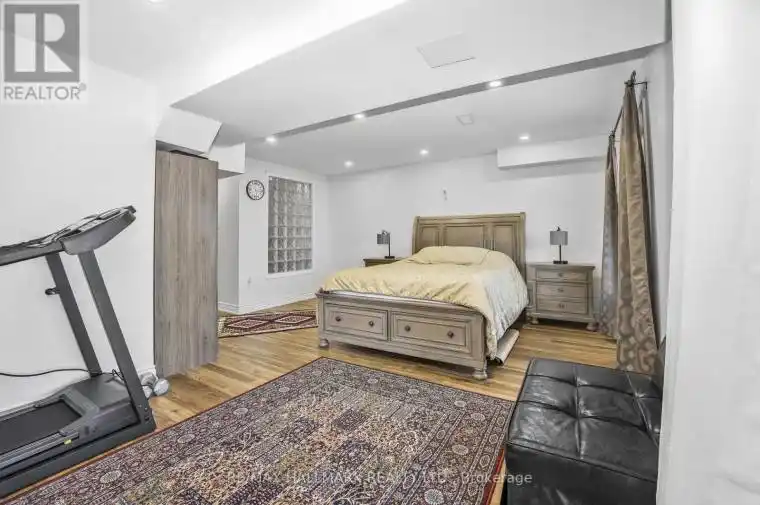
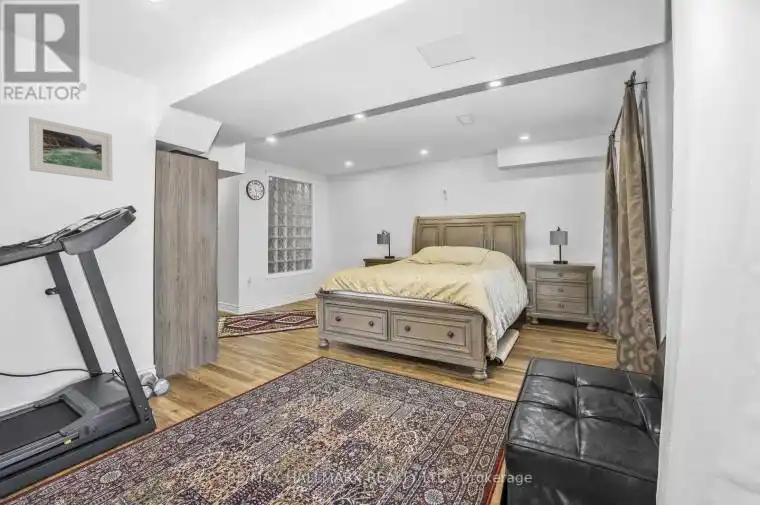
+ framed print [28,116,114,182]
